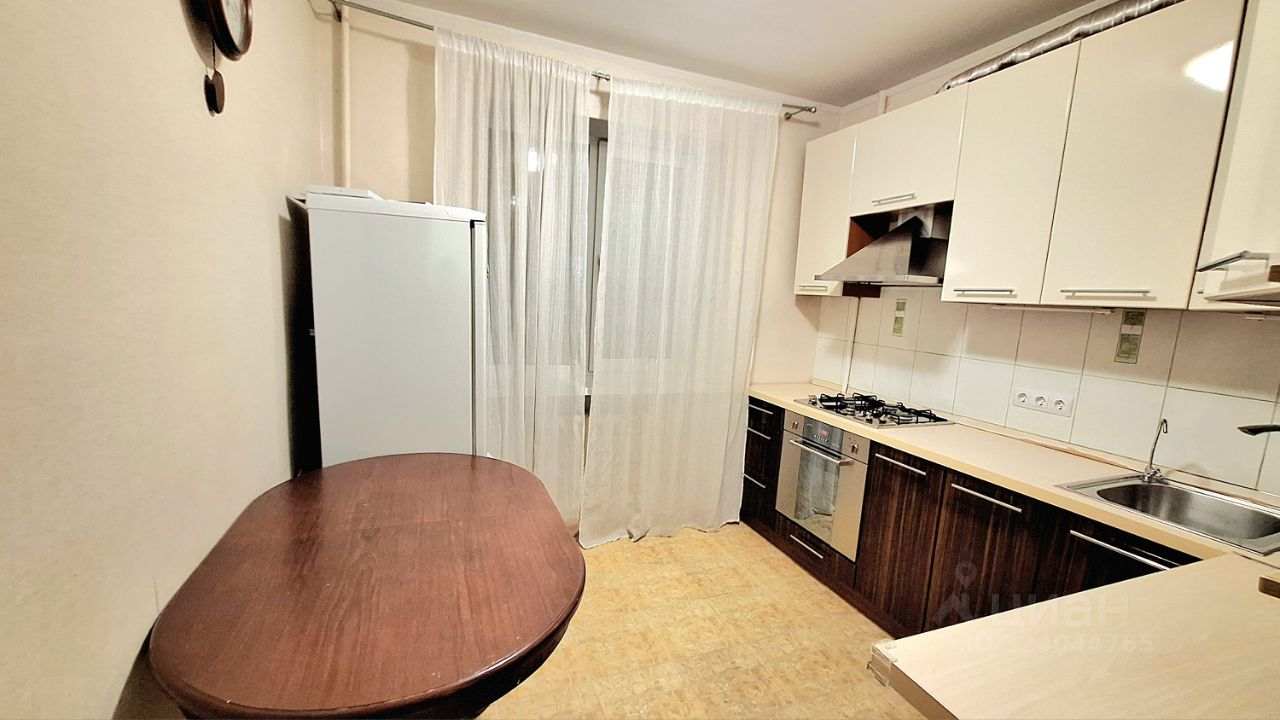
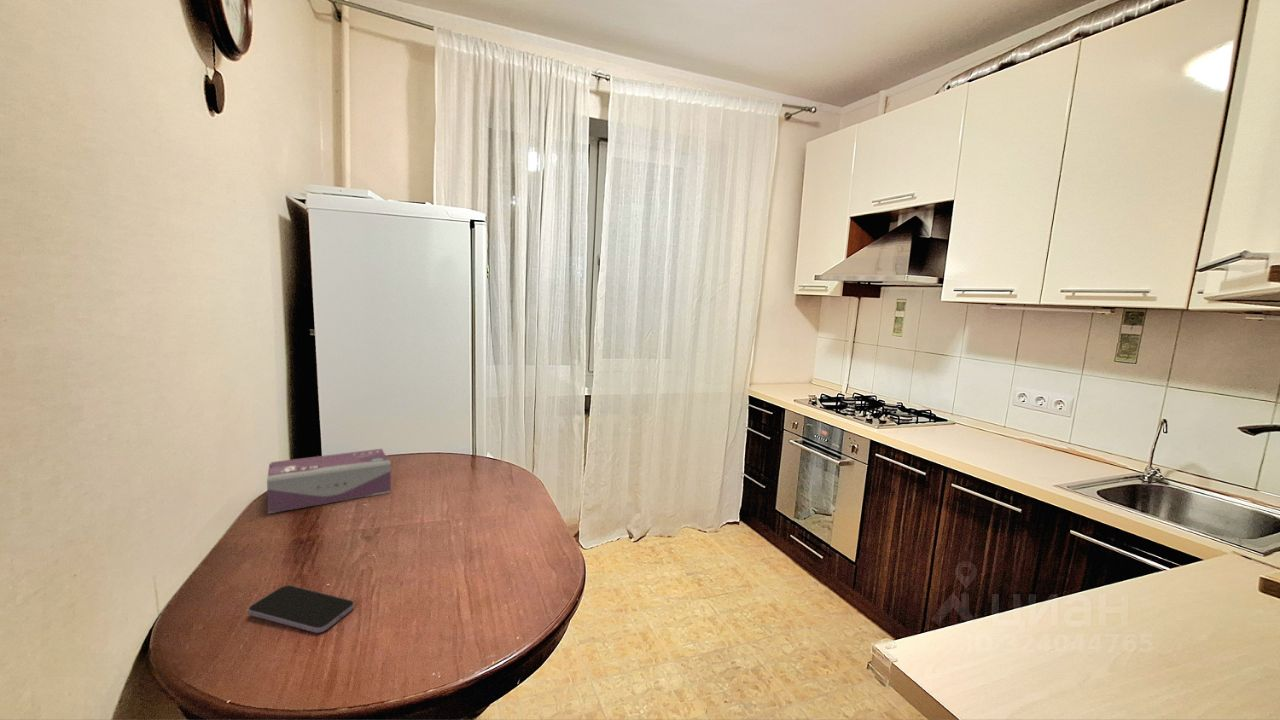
+ tissue box [266,448,392,514]
+ smartphone [247,584,355,634]
